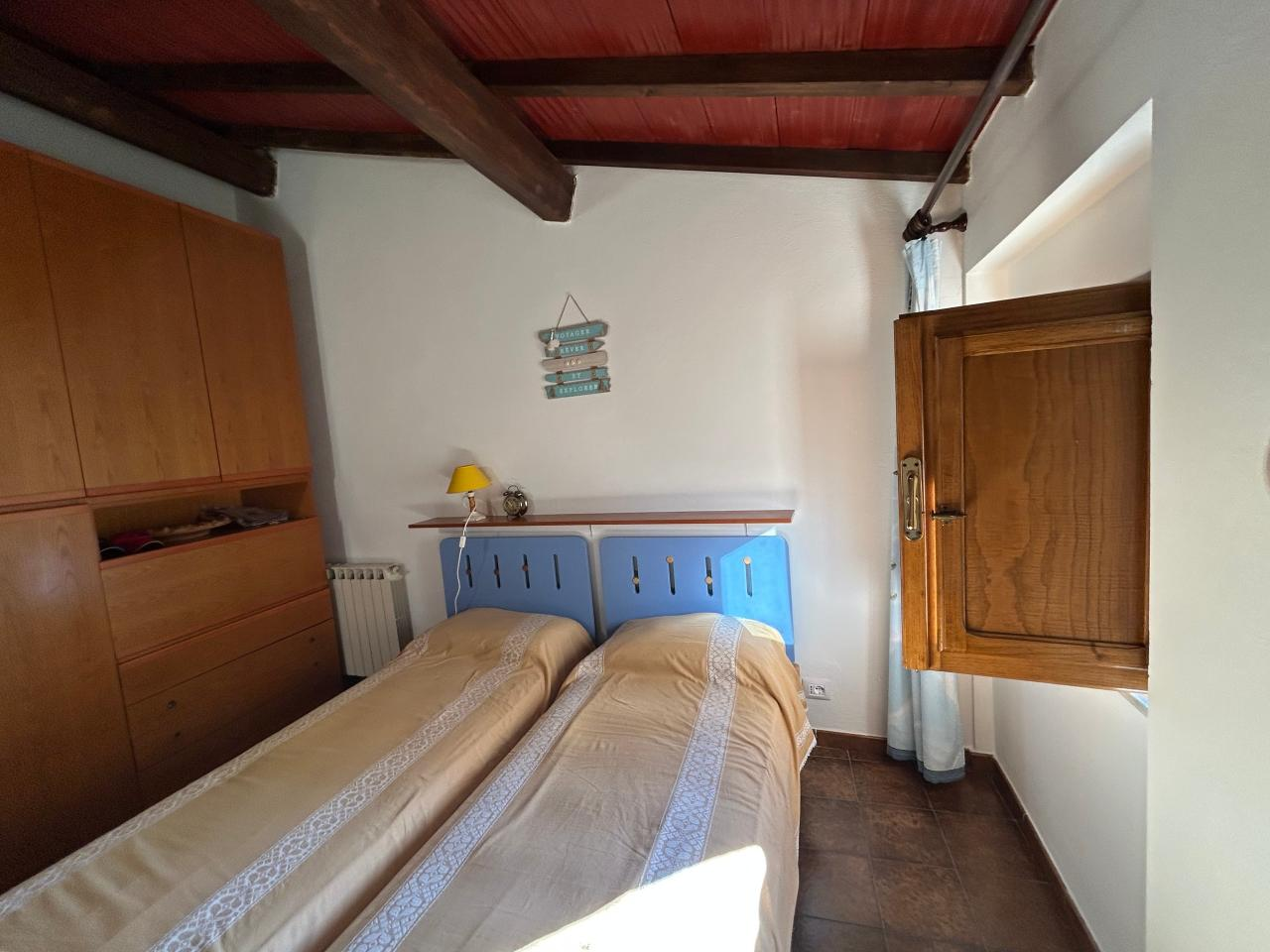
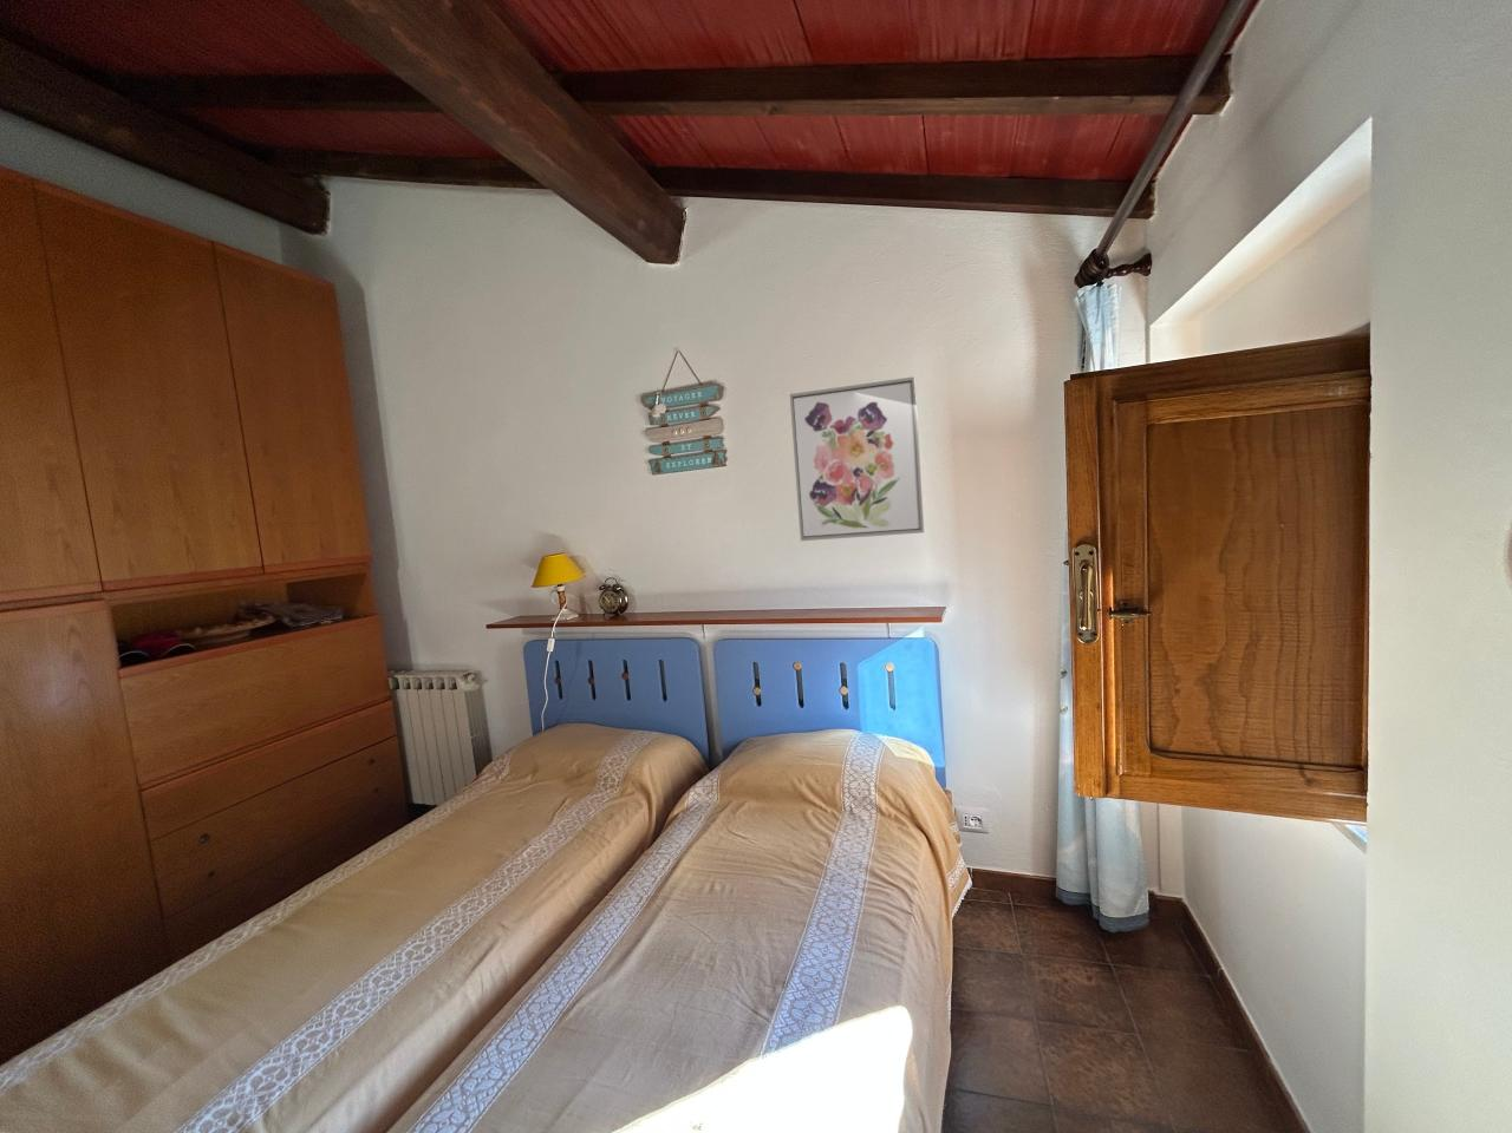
+ wall art [789,375,925,542]
